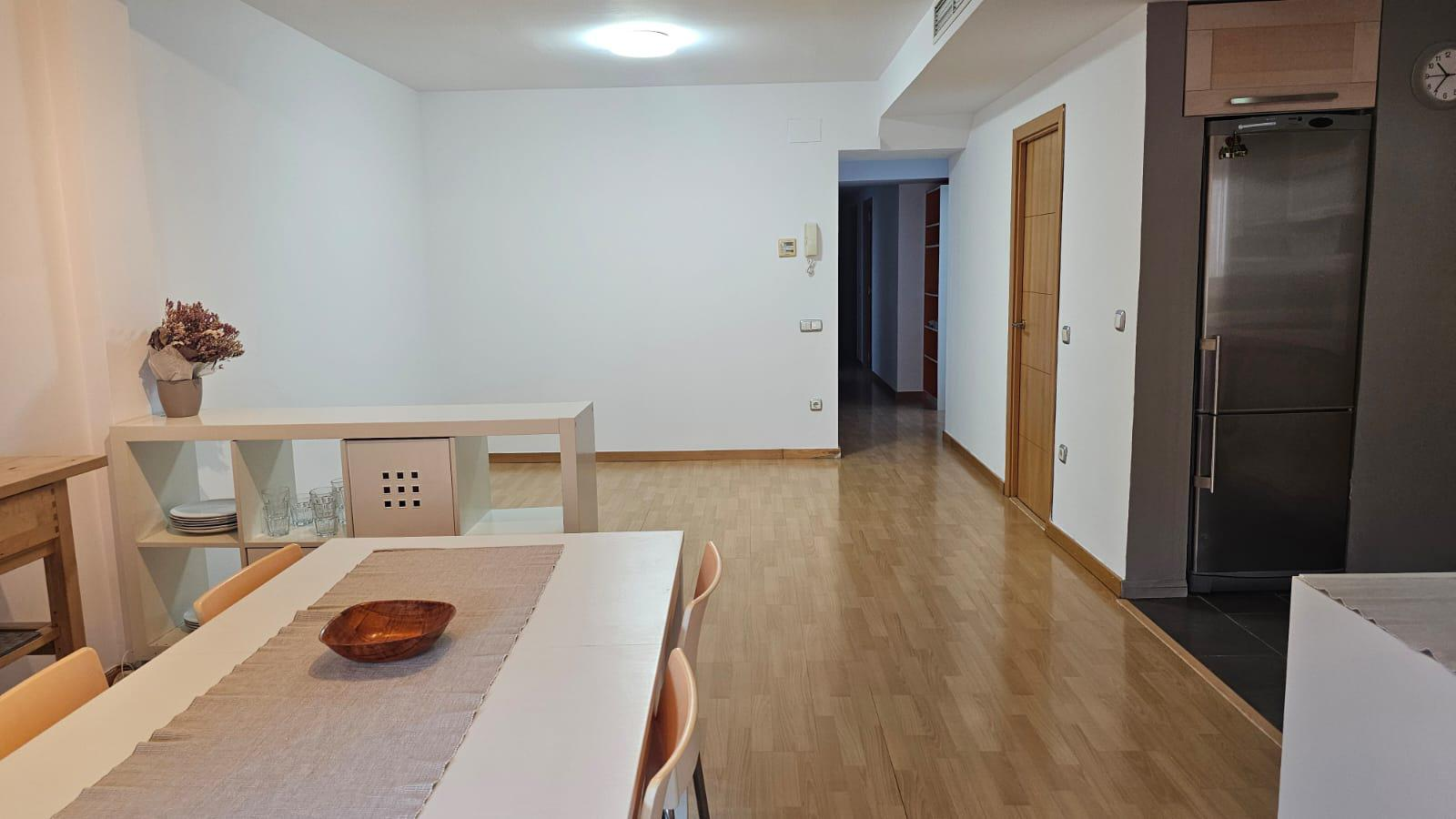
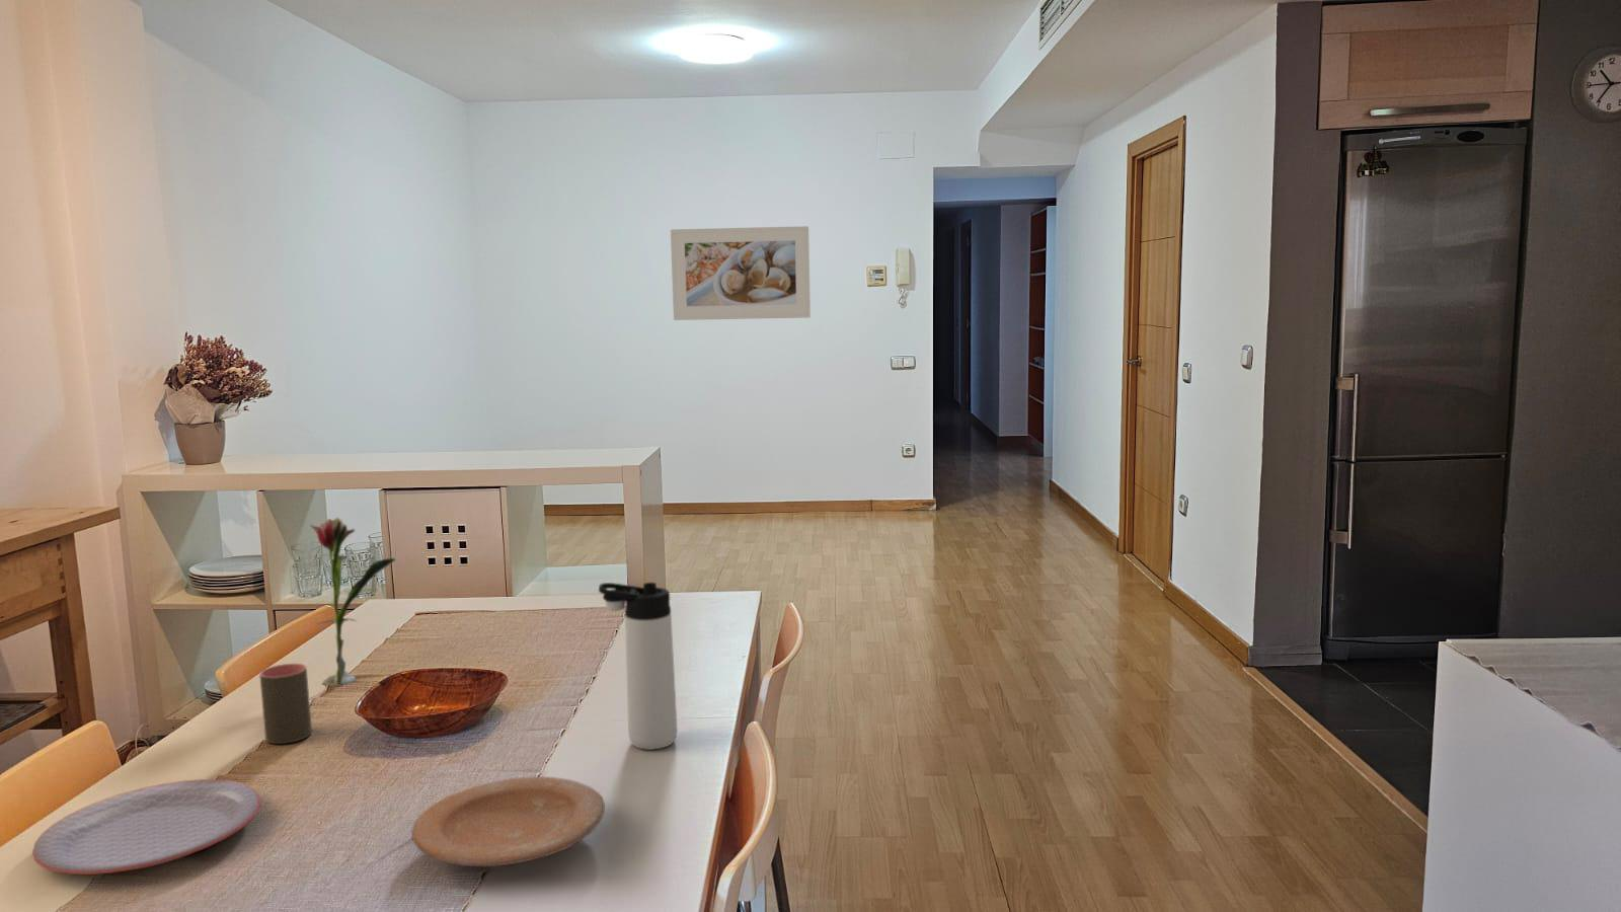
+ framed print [670,225,812,321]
+ plate [31,778,263,875]
+ cup [258,663,313,745]
+ plate [411,775,606,867]
+ thermos bottle [598,581,678,751]
+ flower [310,517,396,687]
